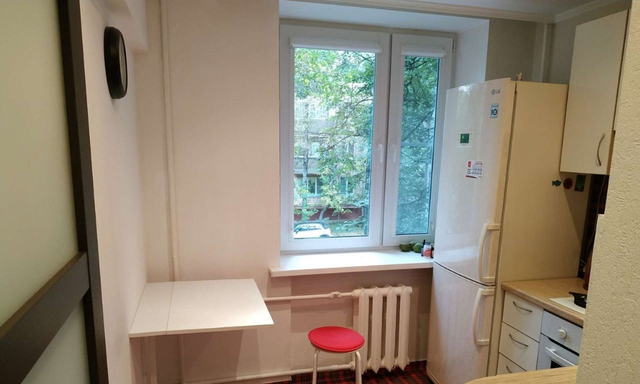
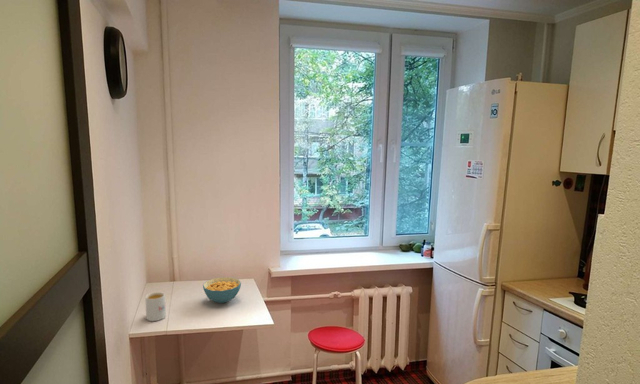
+ mug [144,291,167,322]
+ cereal bowl [202,276,242,304]
